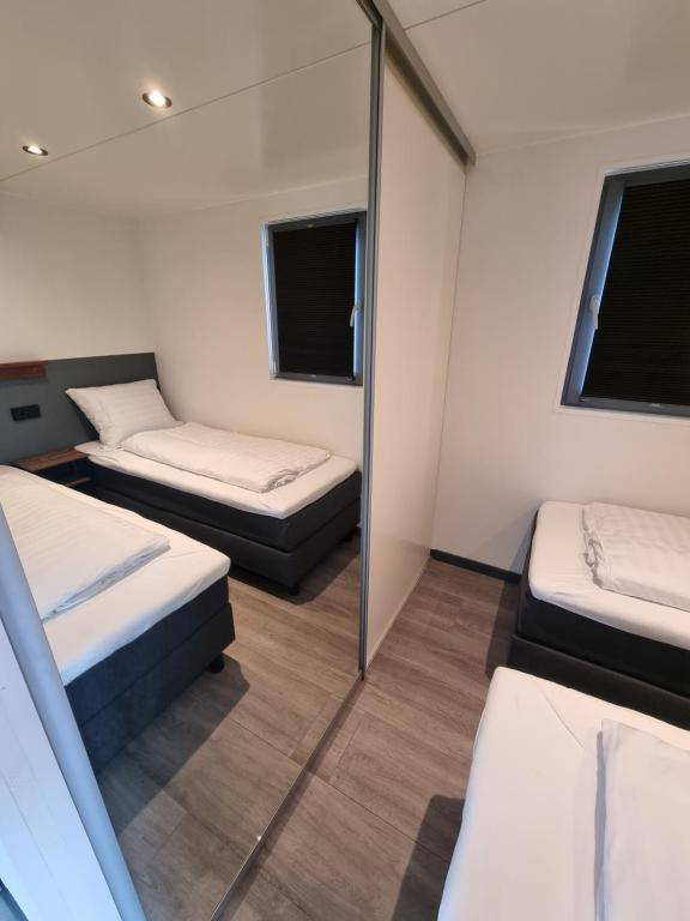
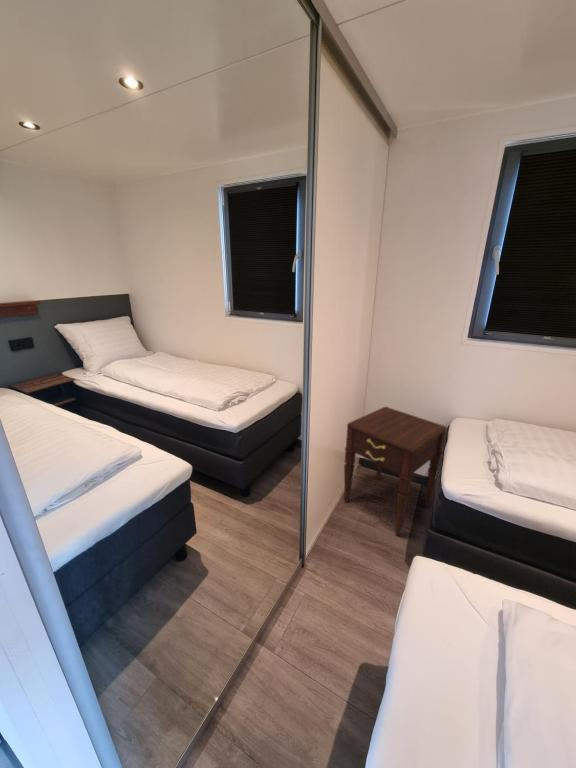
+ nightstand [343,406,448,537]
